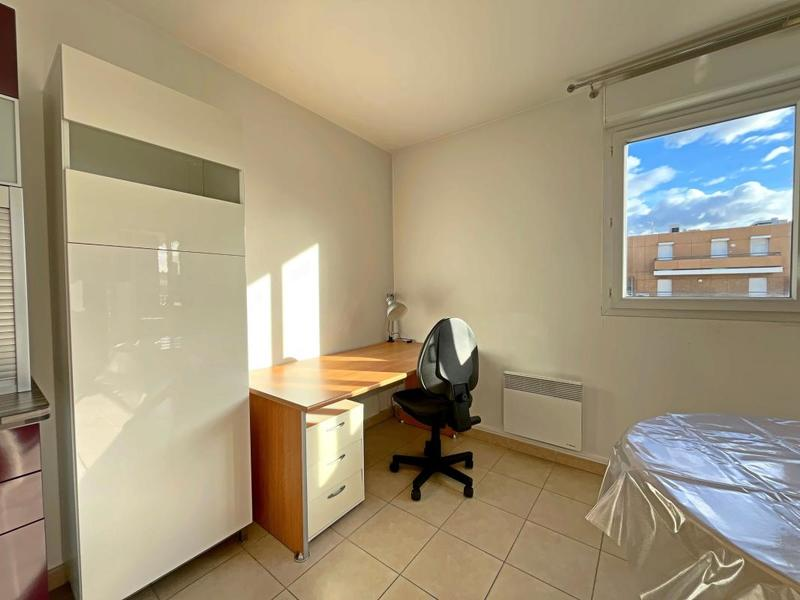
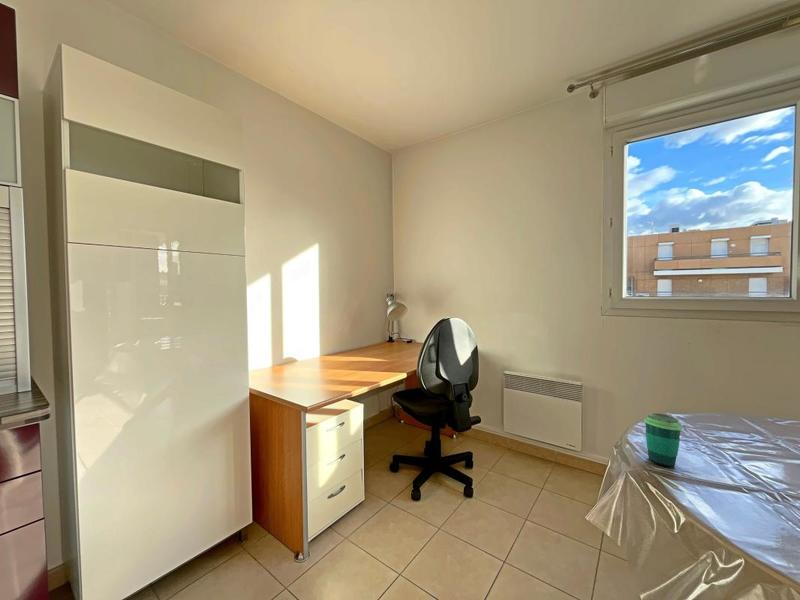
+ cup [643,412,683,468]
